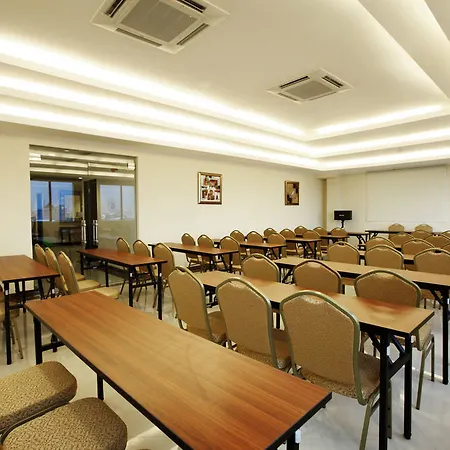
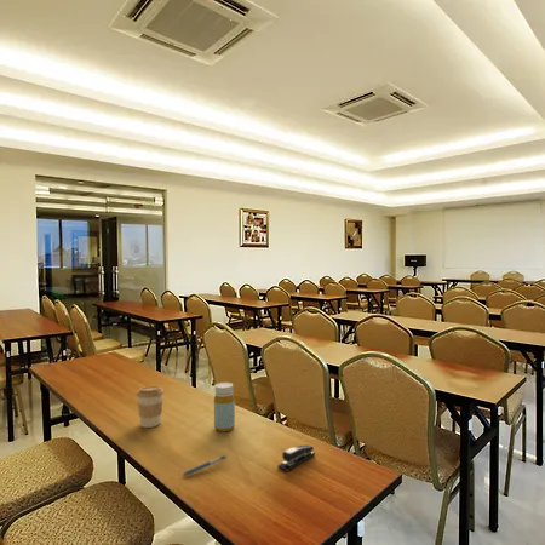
+ pen [182,454,229,477]
+ coffee cup [136,385,165,429]
+ stapler [276,443,316,474]
+ bottle [213,382,236,432]
